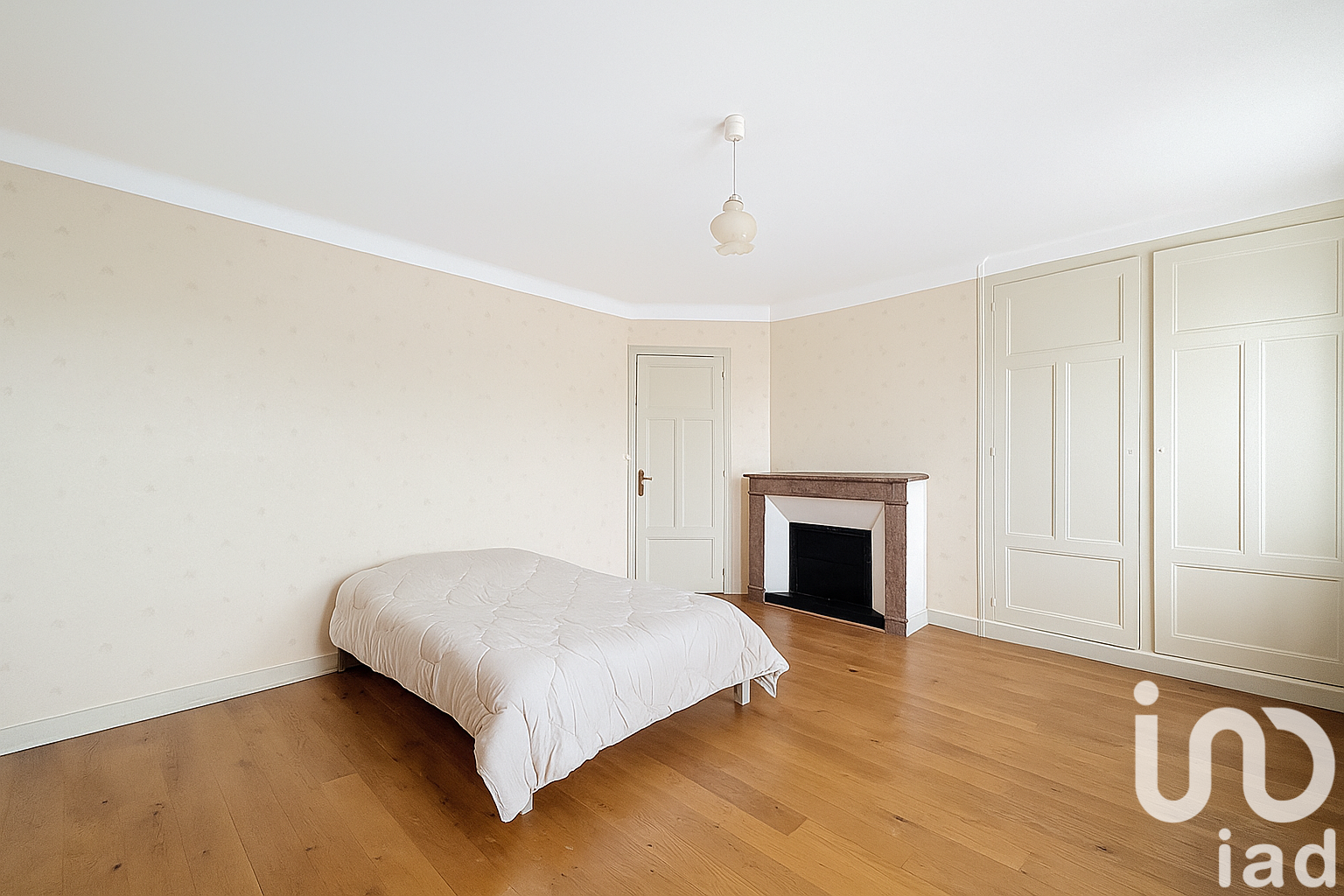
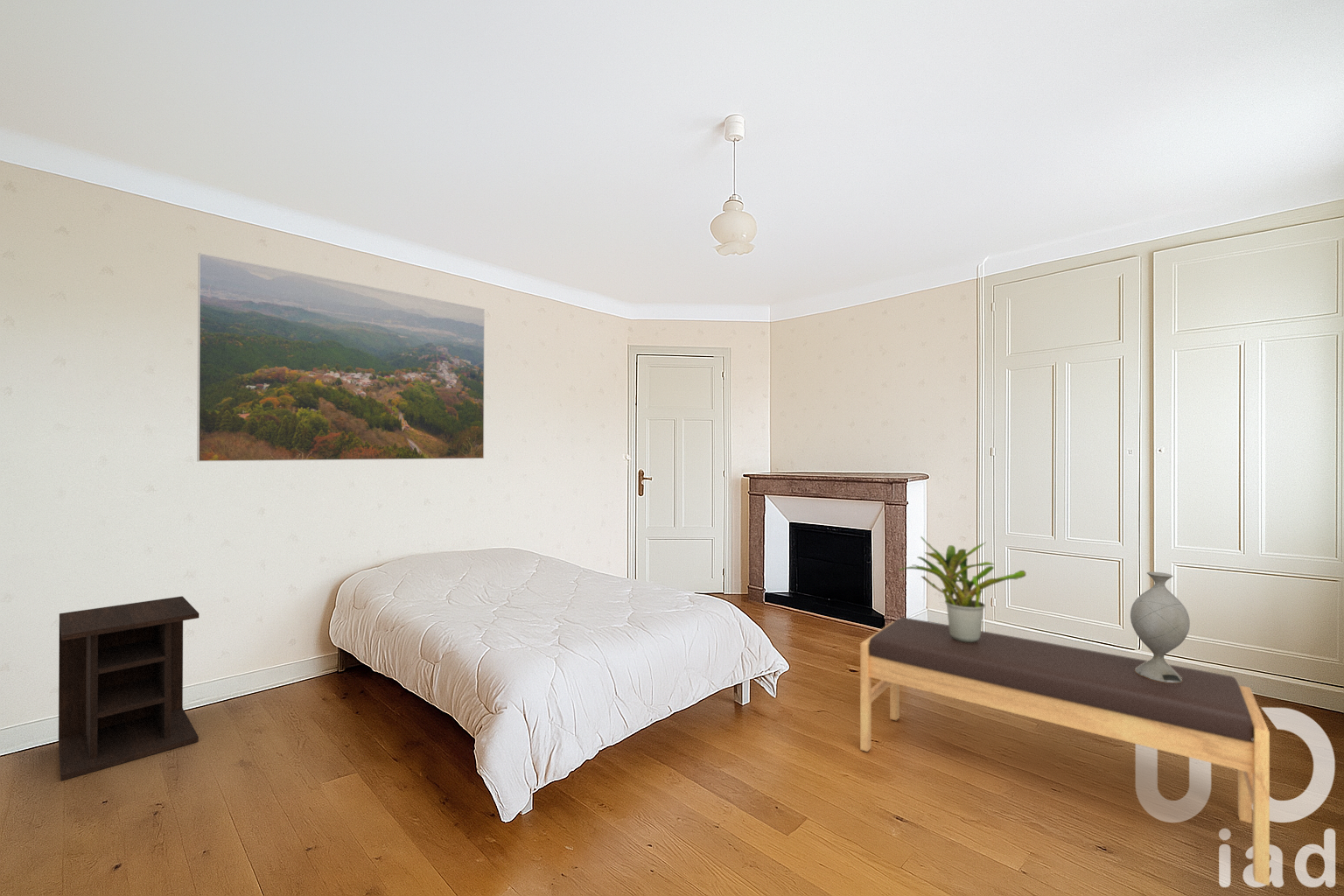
+ nightstand [58,595,200,781]
+ bench [859,617,1271,886]
+ decorative vase [1130,571,1191,683]
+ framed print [196,252,486,463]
+ potted plant [898,535,1027,642]
